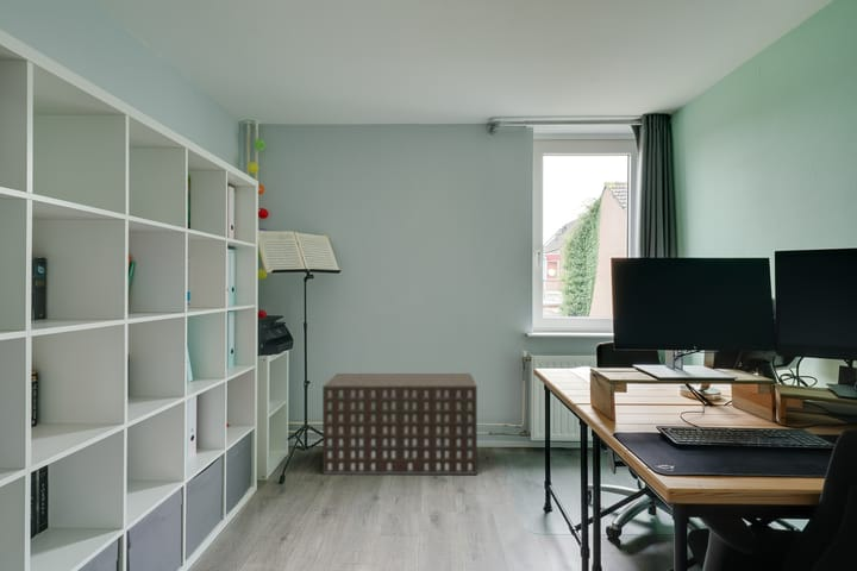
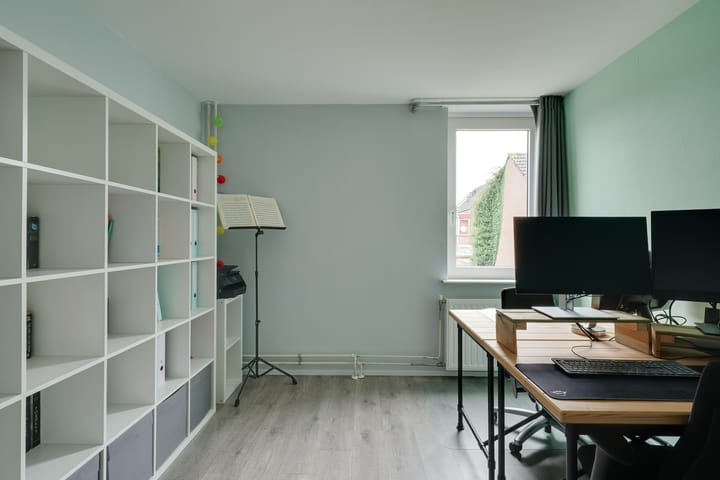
- architectural model [321,372,478,476]
